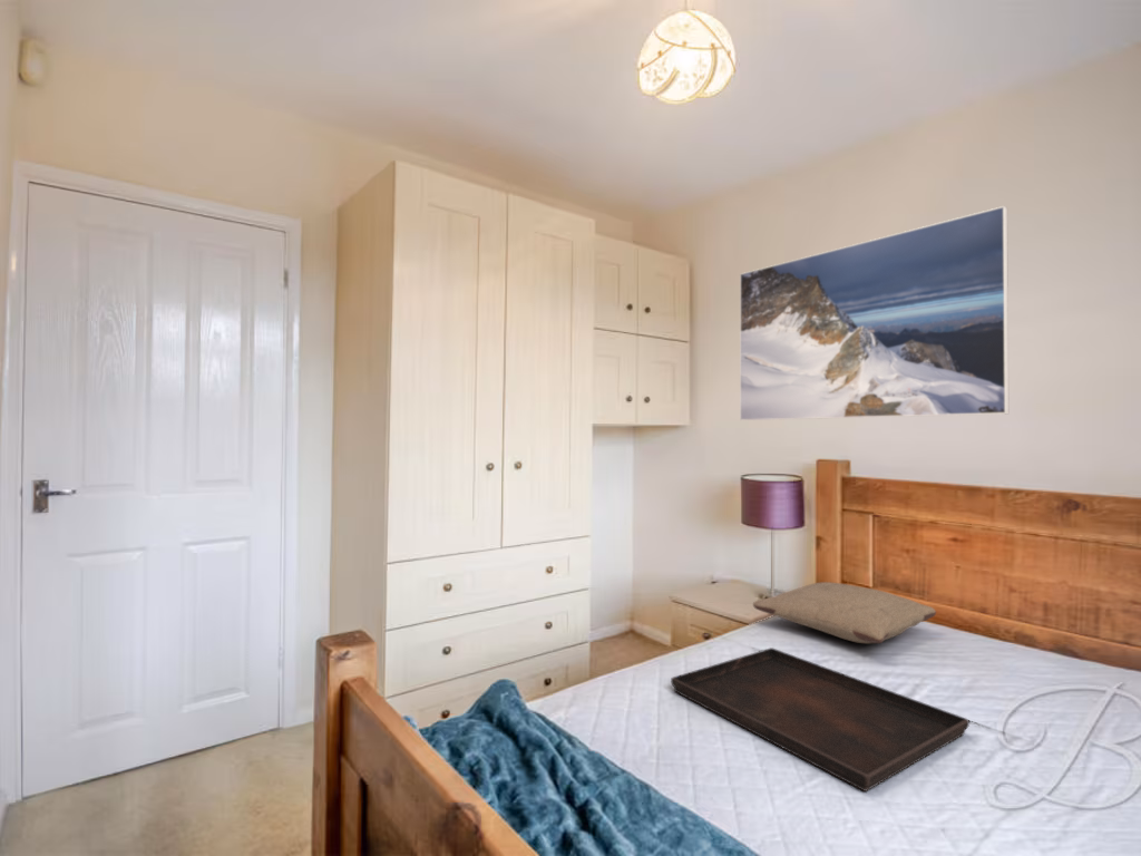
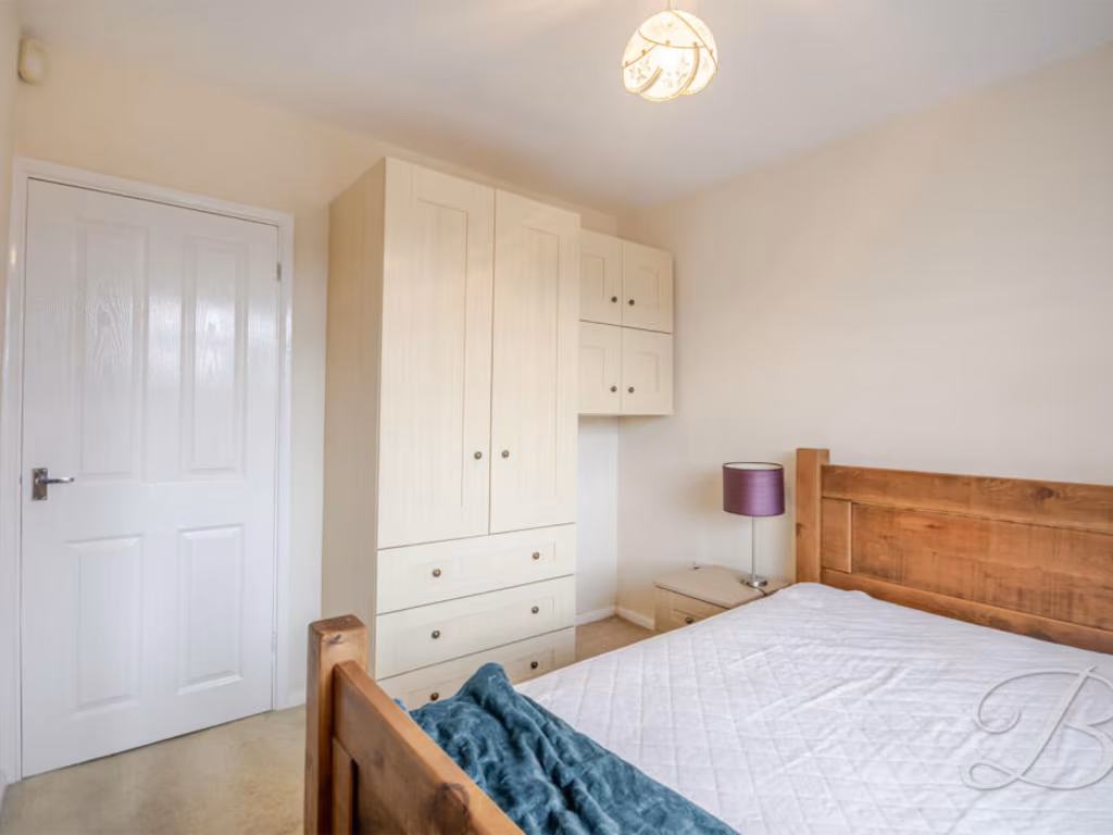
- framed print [739,205,1010,421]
- pillow [752,581,937,644]
- serving tray [670,646,971,792]
